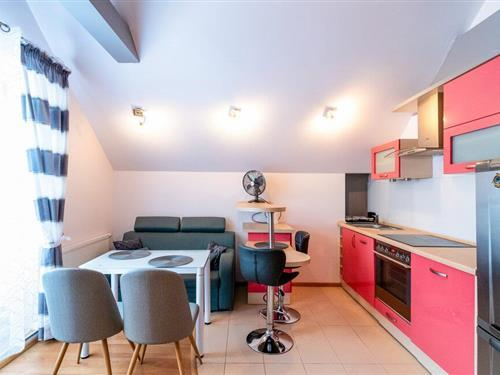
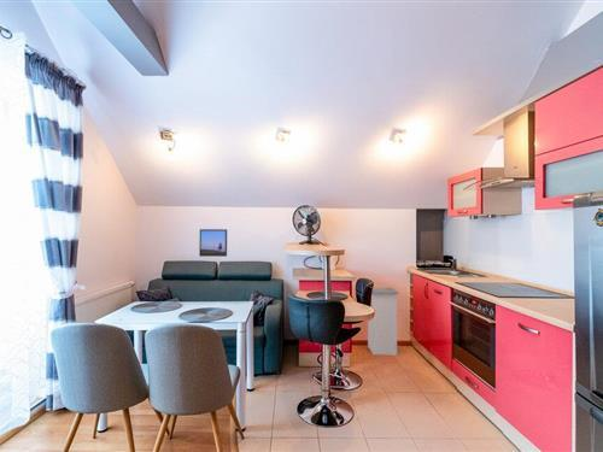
+ trash can [367,287,400,357]
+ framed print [198,228,228,258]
